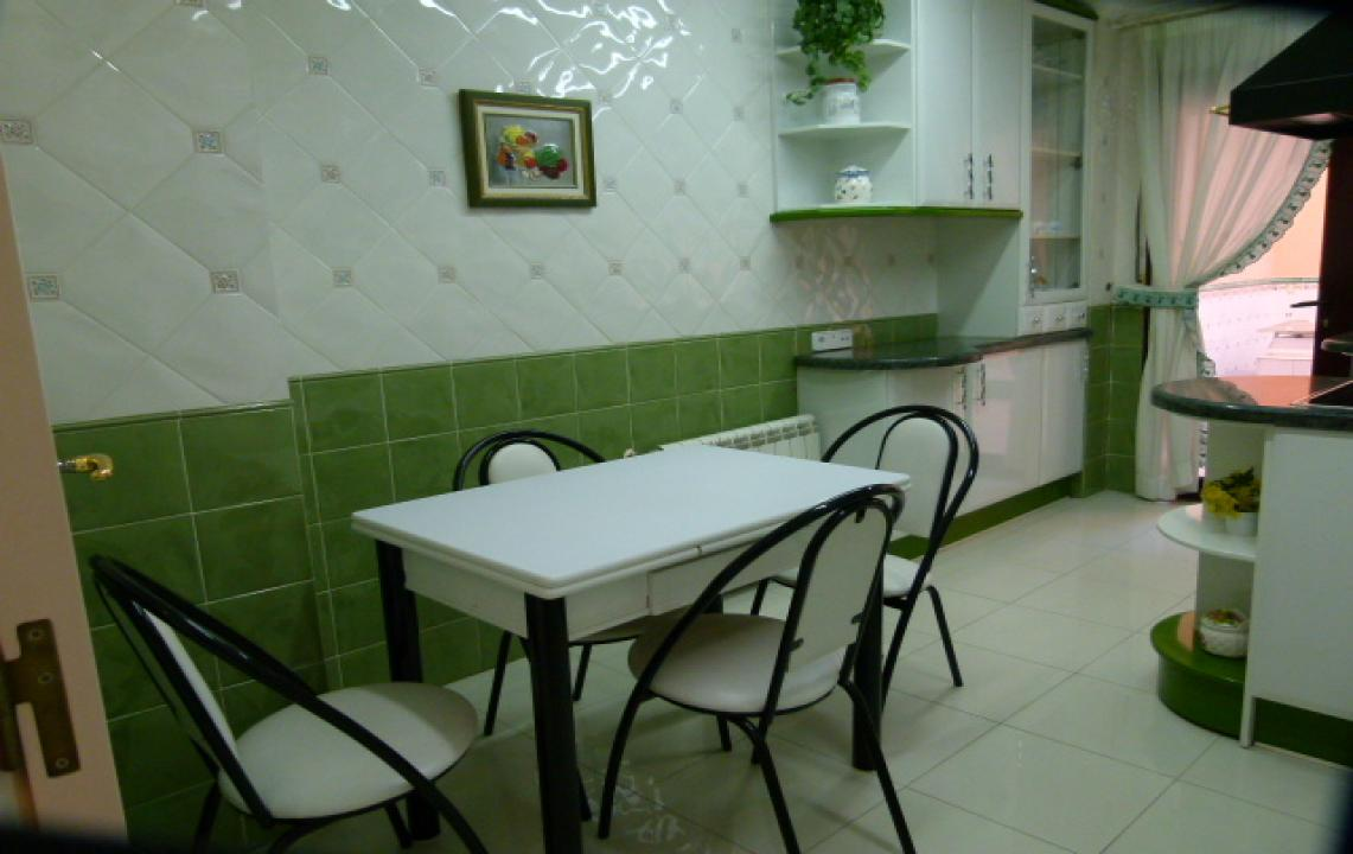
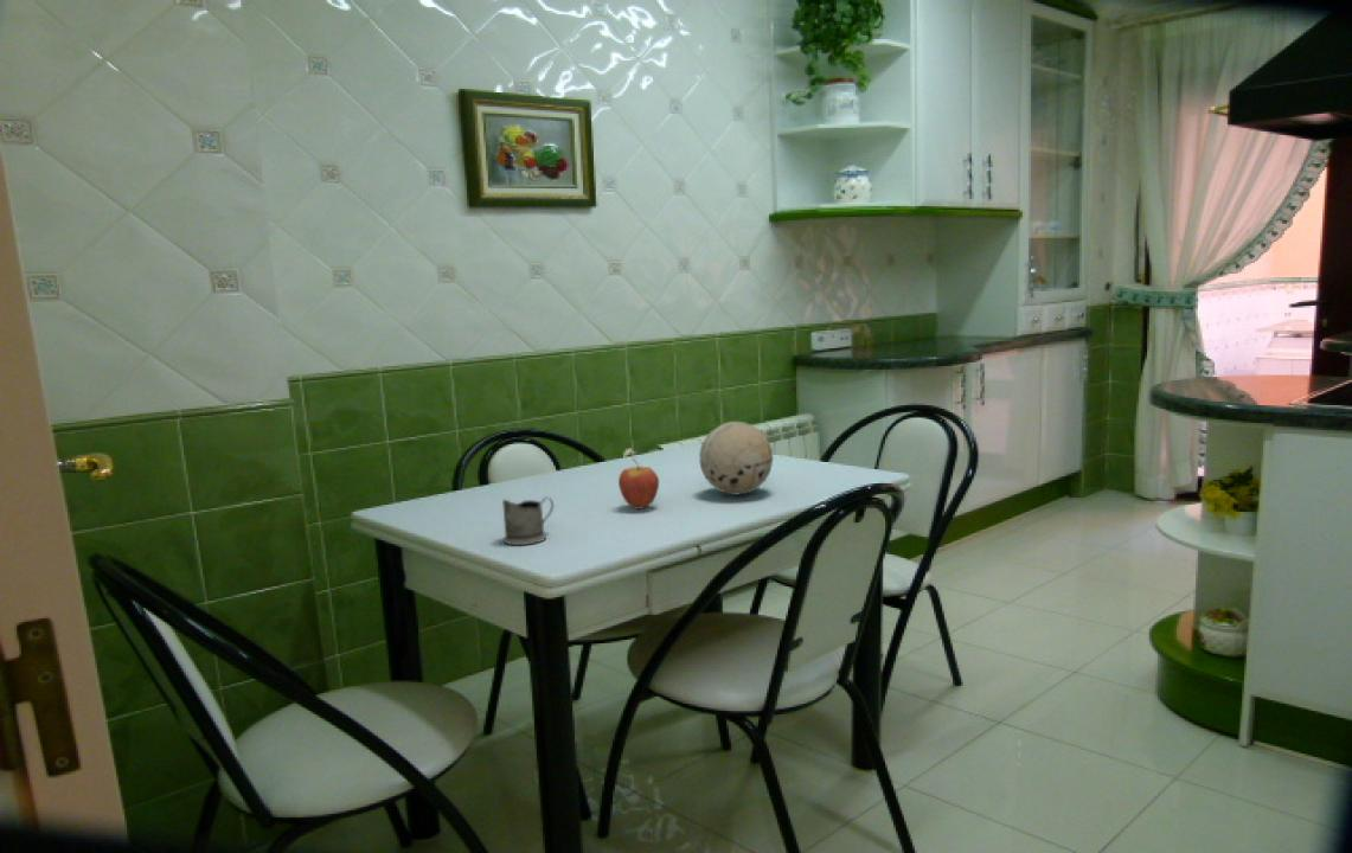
+ fruit [617,457,660,511]
+ tea glass holder [501,496,555,546]
+ decorative ball [698,421,774,496]
